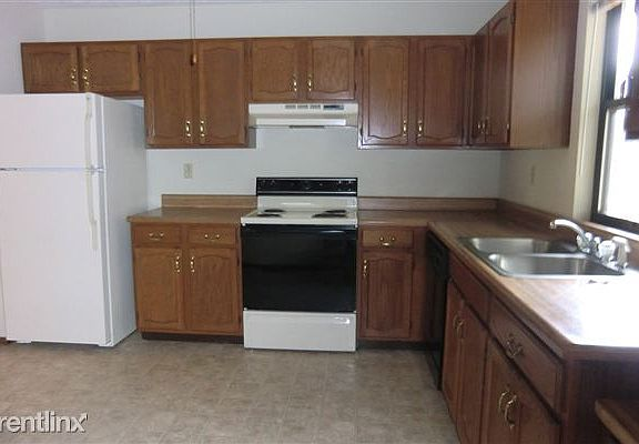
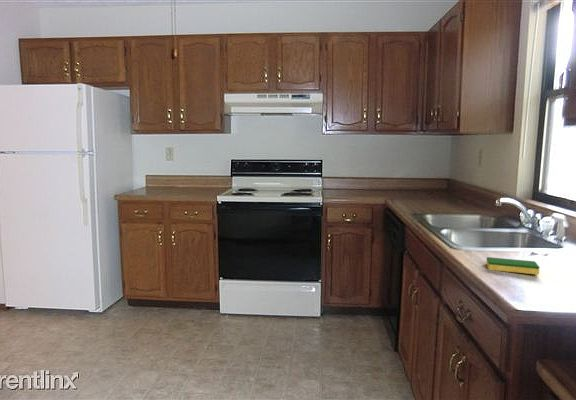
+ dish sponge [485,256,541,276]
